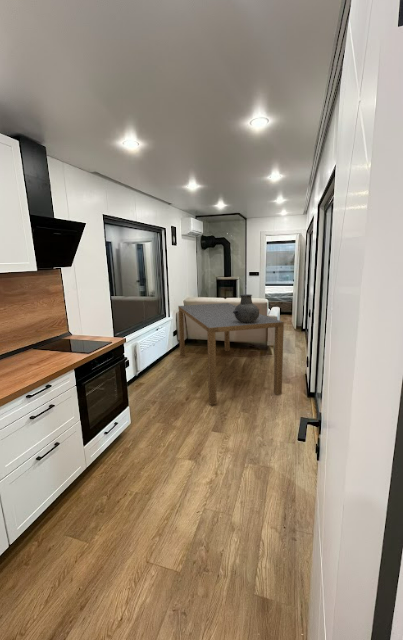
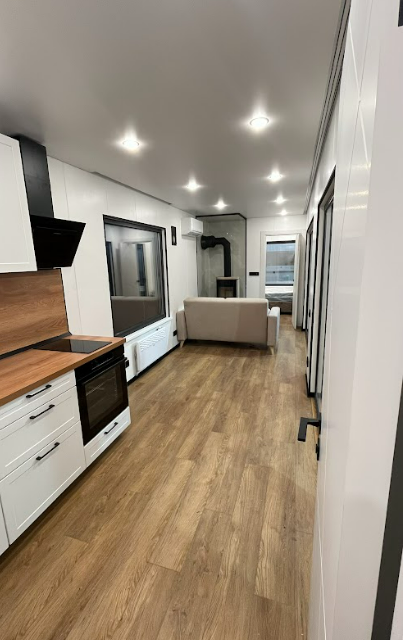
- ceramic pot [233,293,260,323]
- dining table [177,302,285,405]
